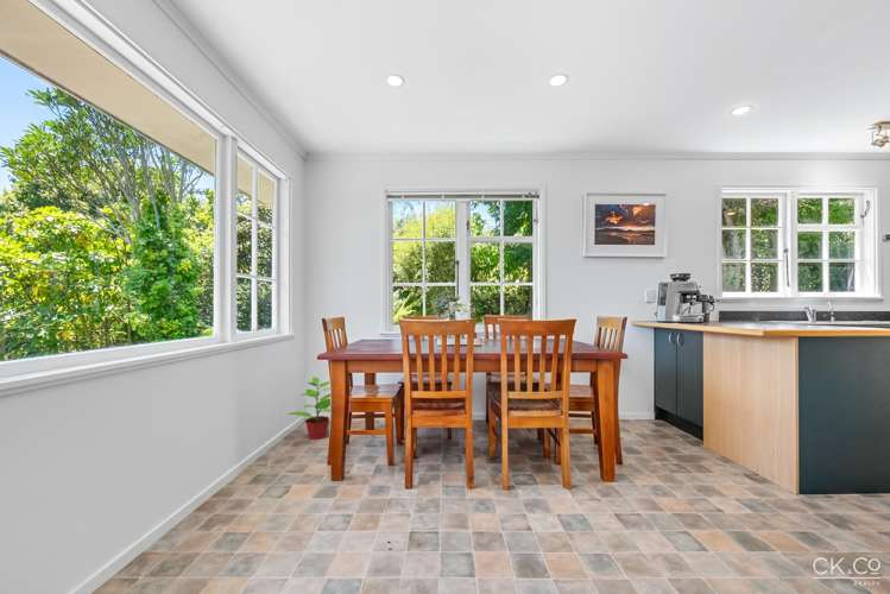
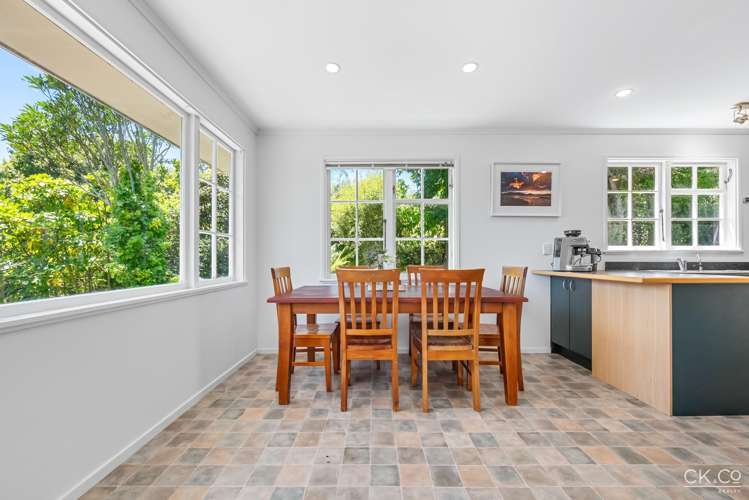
- potted plant [286,375,332,441]
